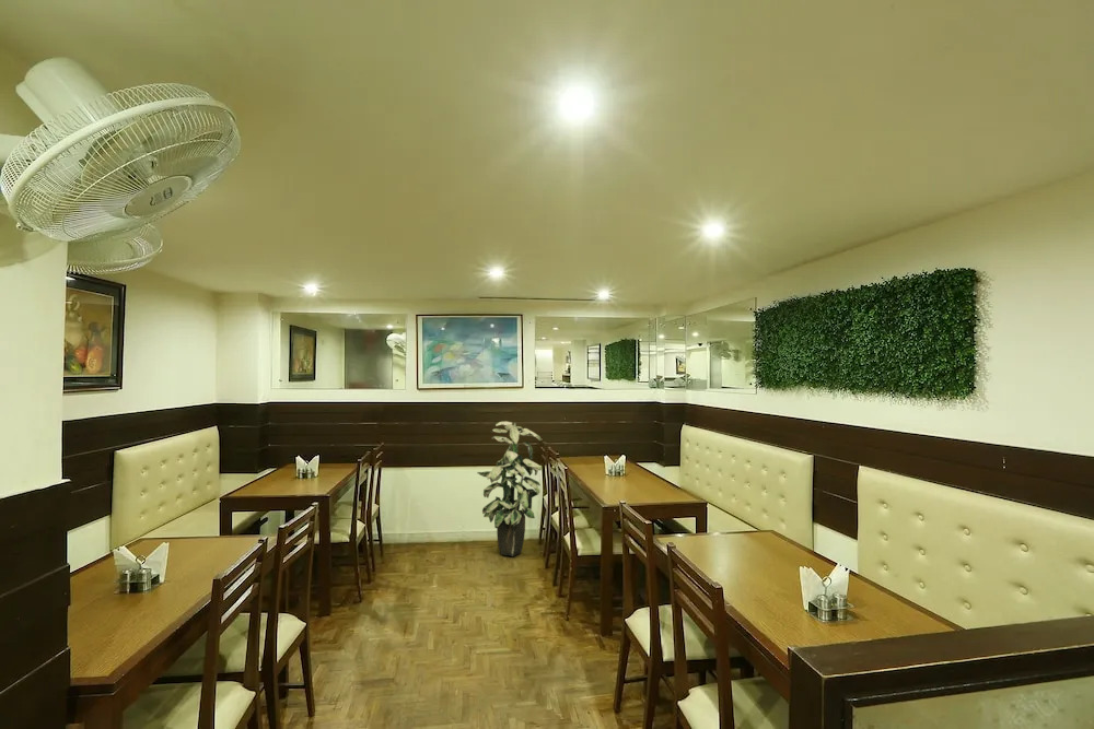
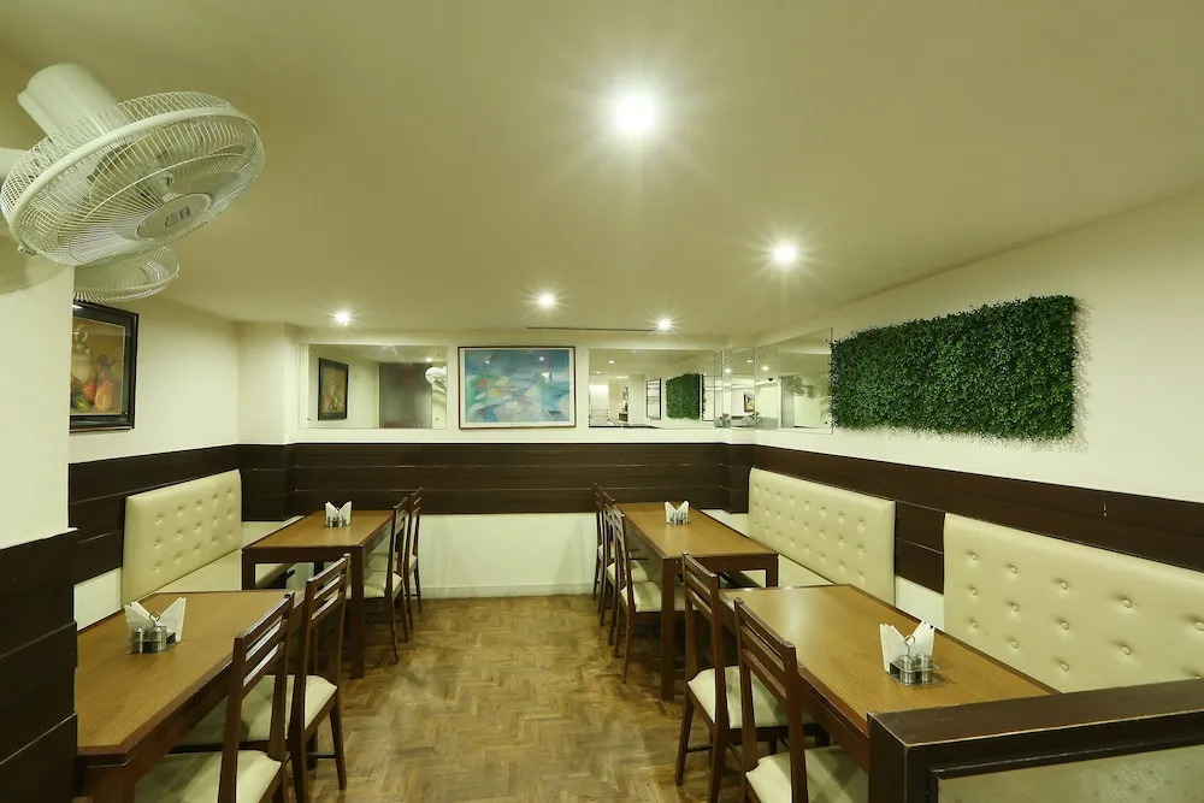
- indoor plant [476,421,543,557]
